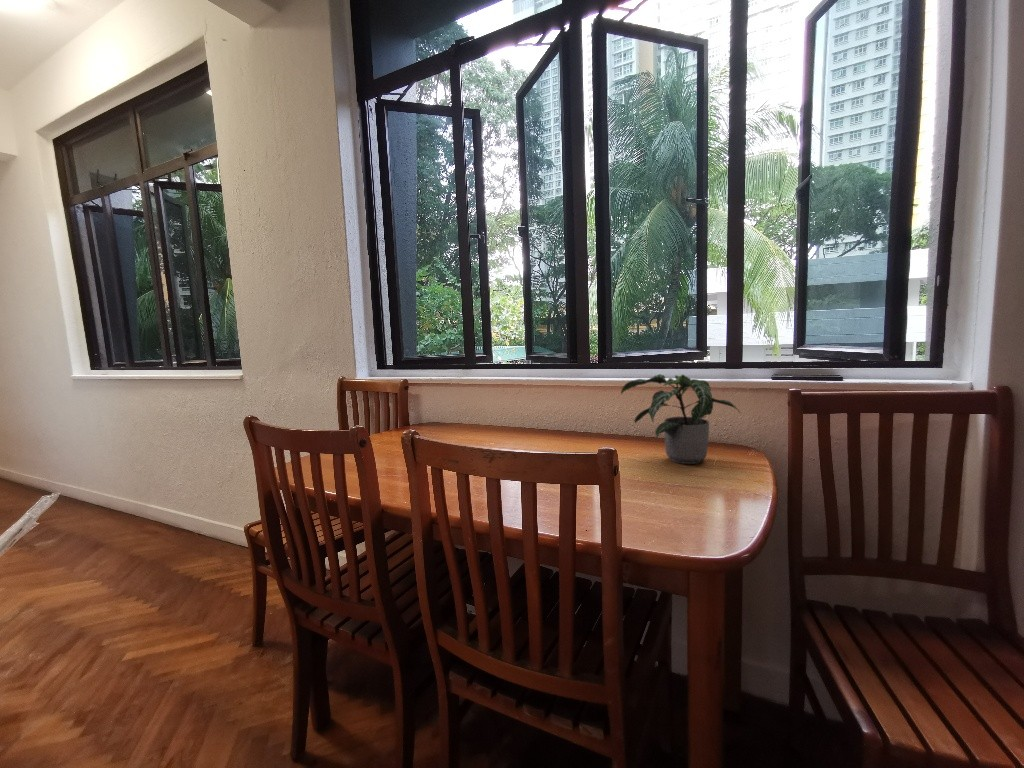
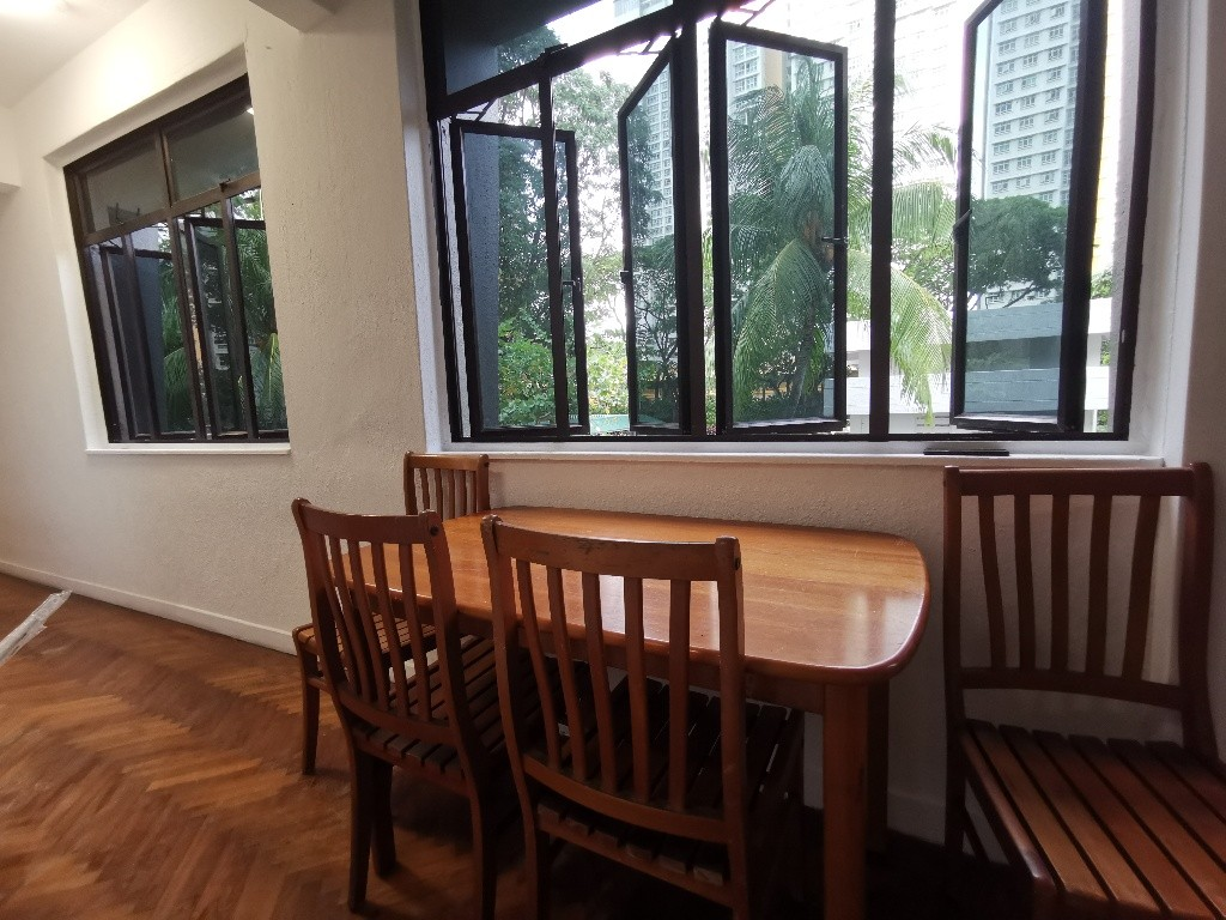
- potted plant [620,373,741,465]
